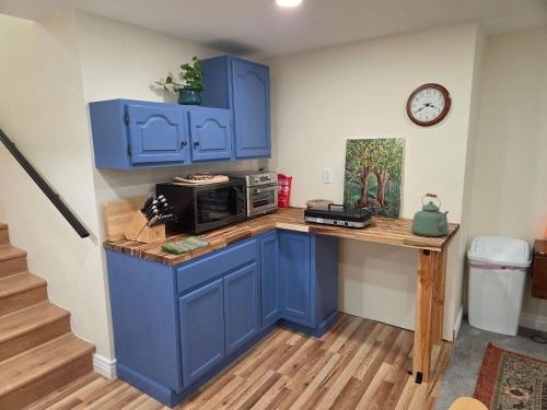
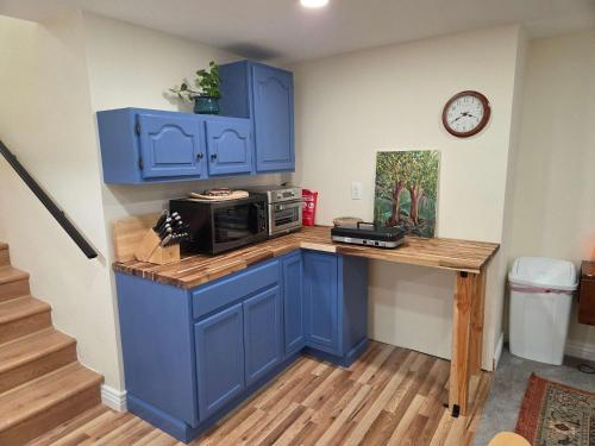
- kettle [410,192,450,237]
- dish towel [160,235,212,255]
